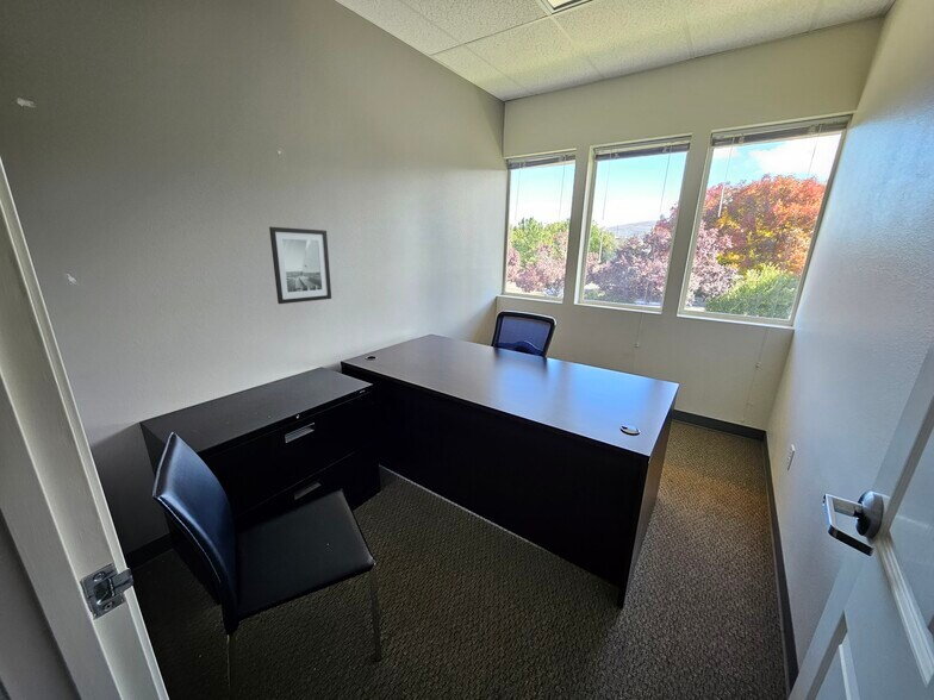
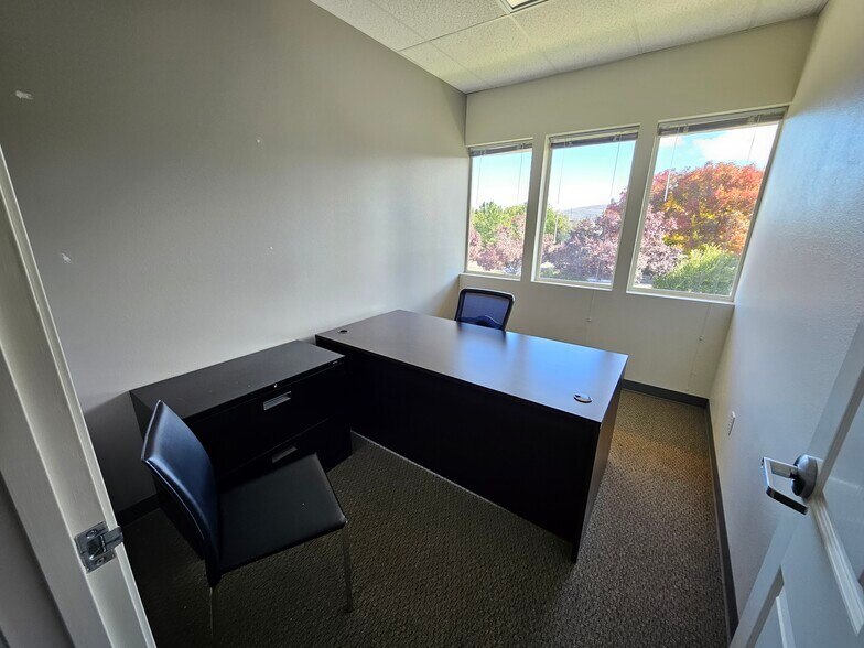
- wall art [268,226,332,305]
